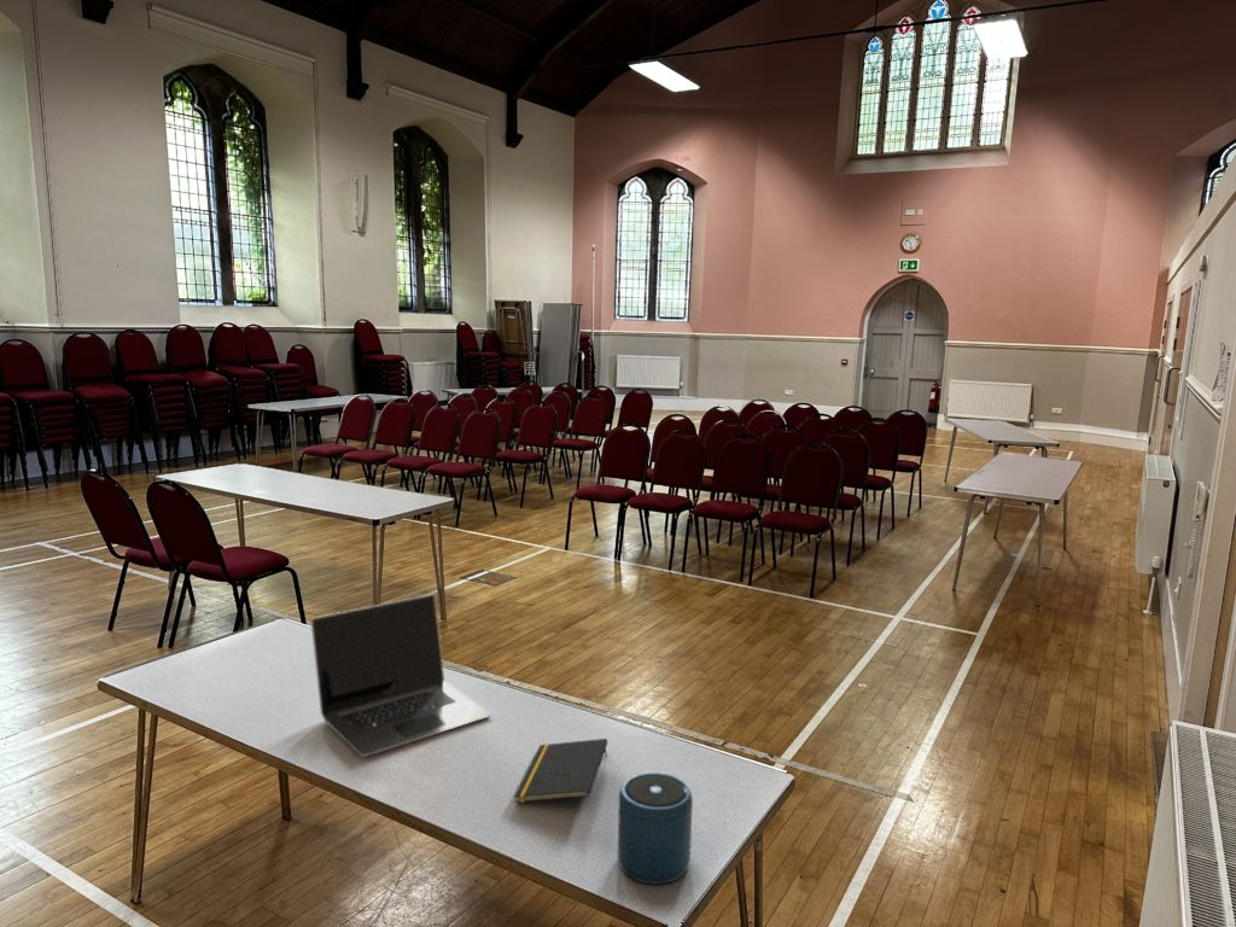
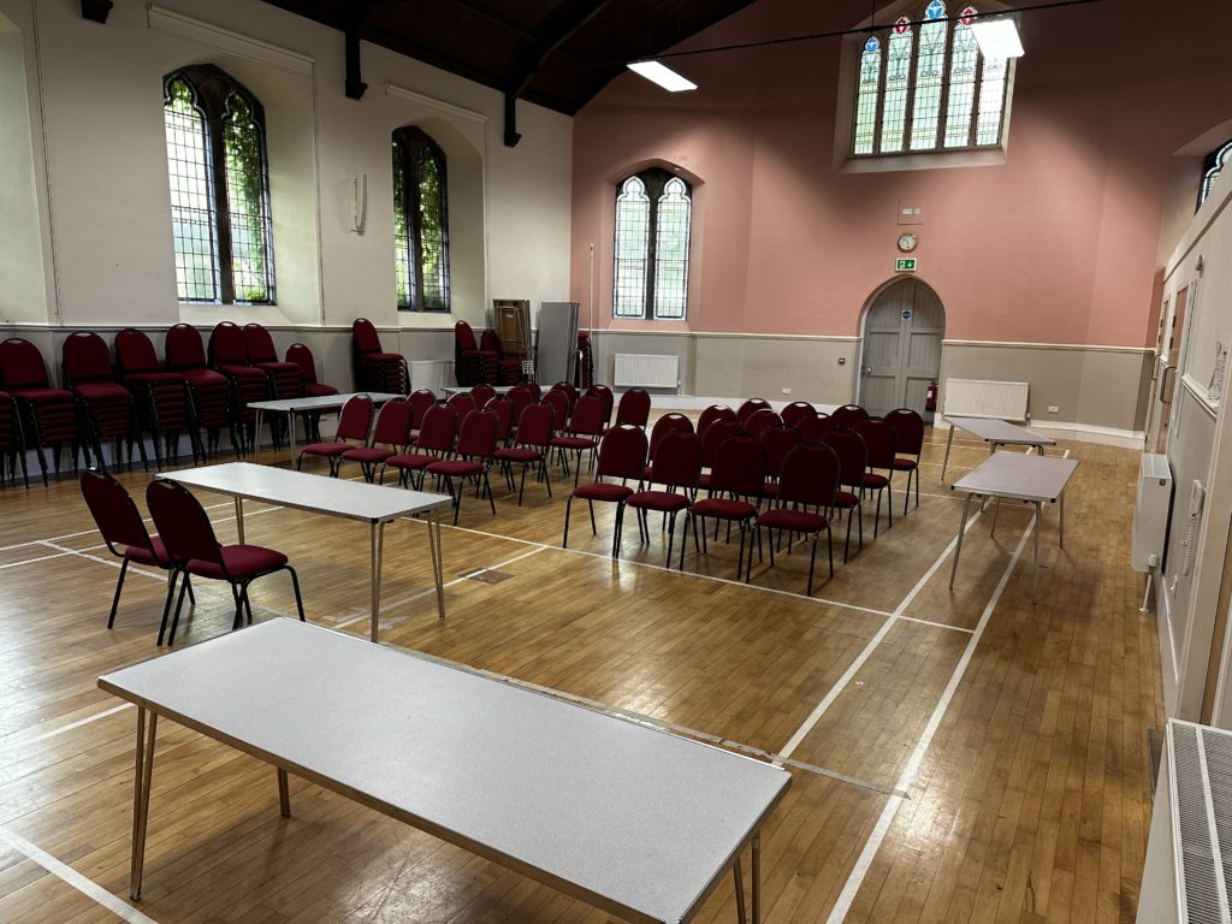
- speaker [617,771,694,885]
- laptop [309,593,492,758]
- notepad [513,737,608,804]
